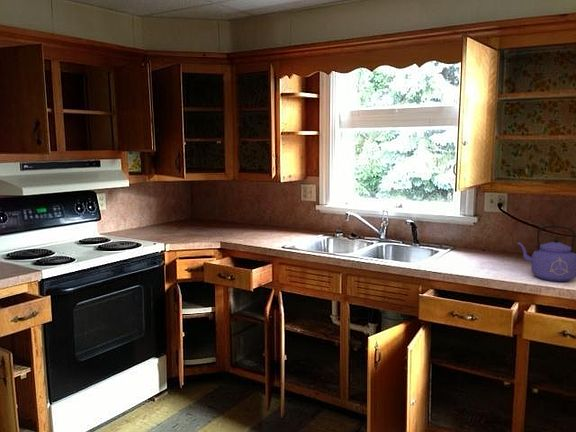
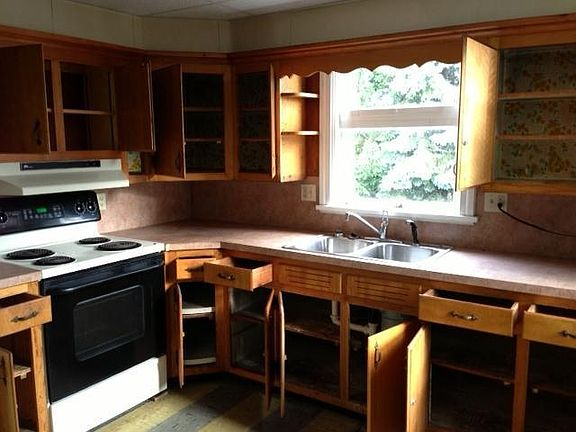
- kettle [516,225,576,283]
